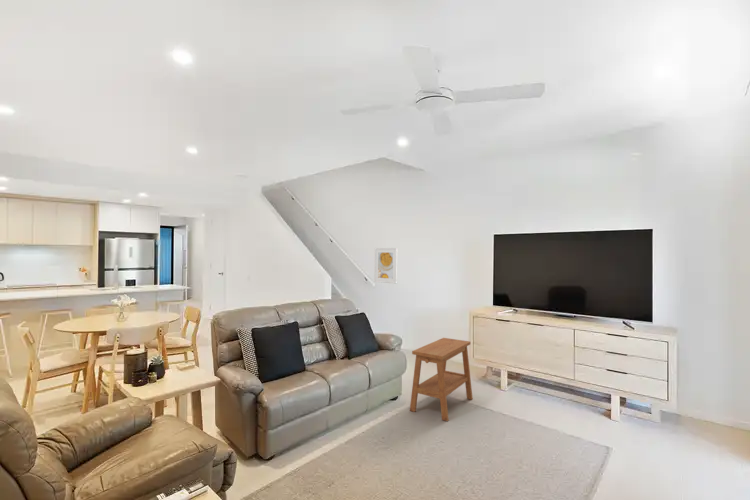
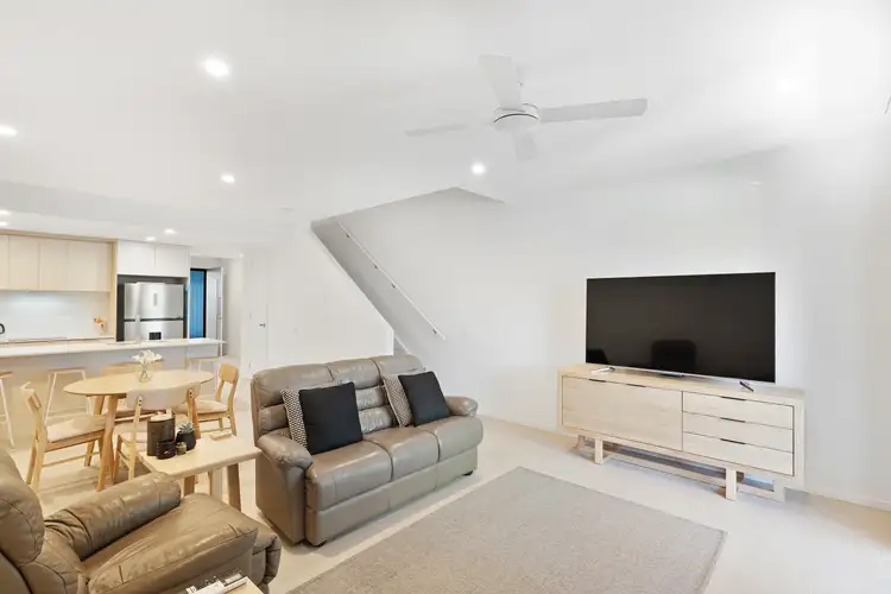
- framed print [373,247,398,285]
- side table [409,337,474,422]
